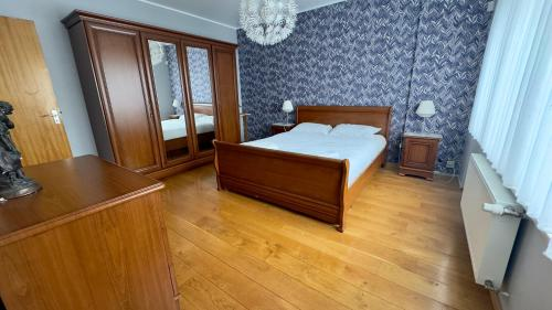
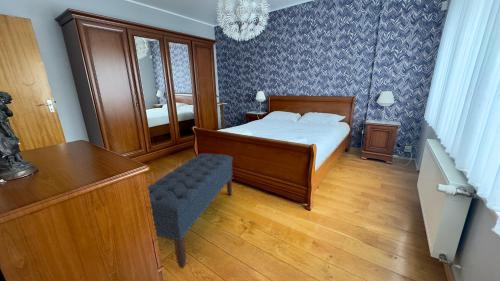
+ bench [147,153,234,269]
